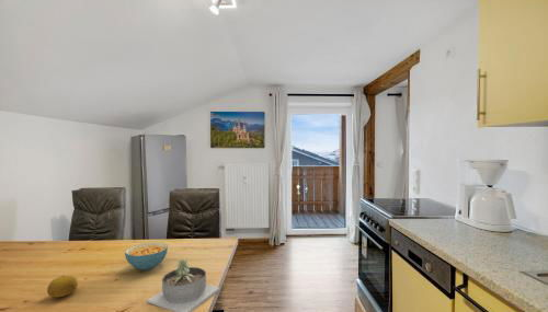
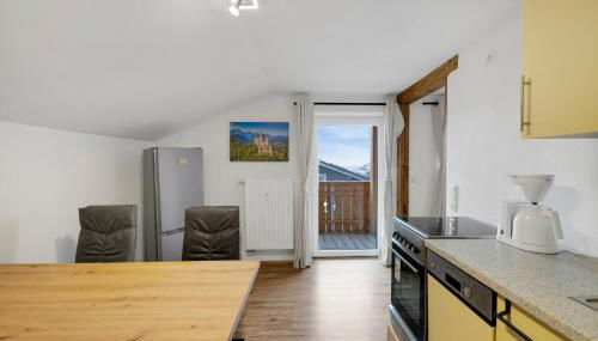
- cereal bowl [124,241,169,271]
- fruit [46,275,79,299]
- succulent planter [146,258,220,312]
